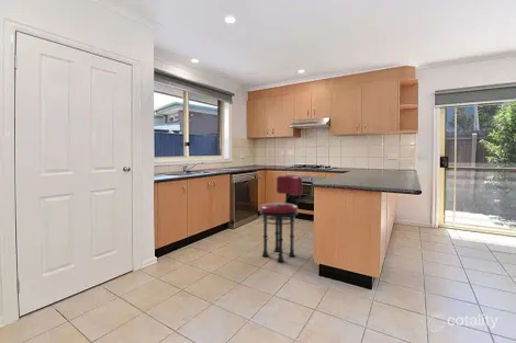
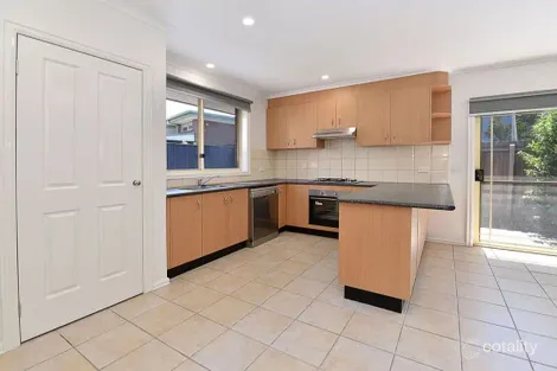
- stool [259,175,303,263]
